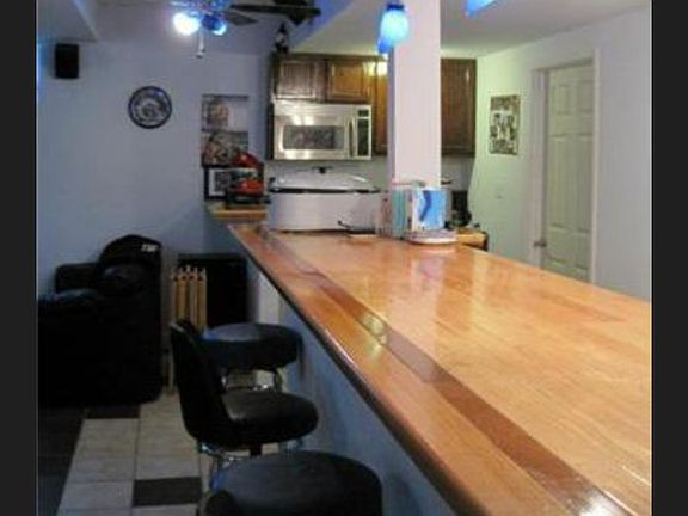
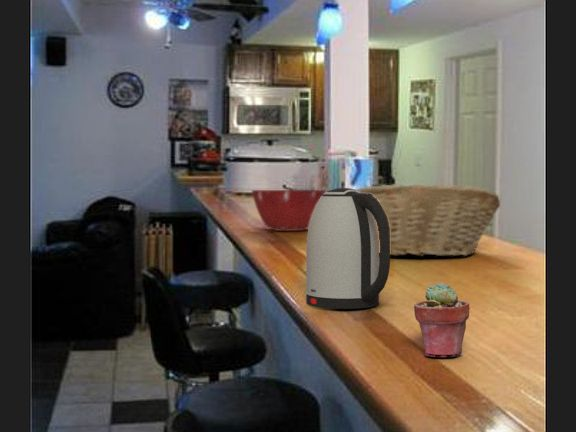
+ kettle [305,187,391,310]
+ fruit basket [355,184,501,258]
+ potted succulent [413,281,471,358]
+ mixing bowl [250,189,327,232]
